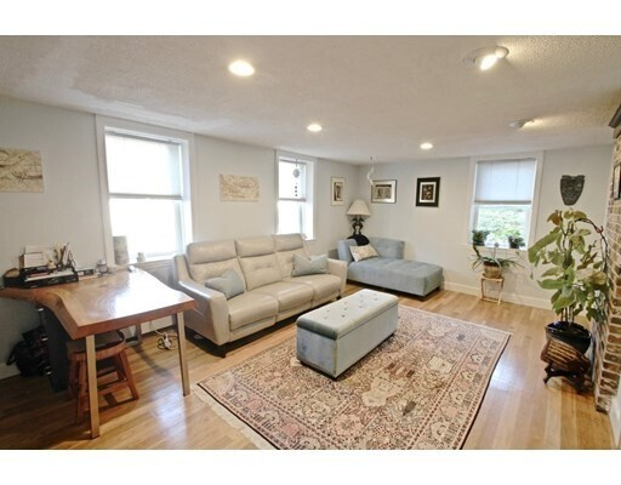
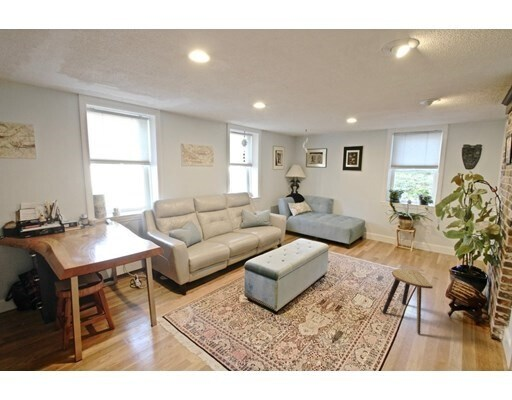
+ stool [381,268,434,335]
